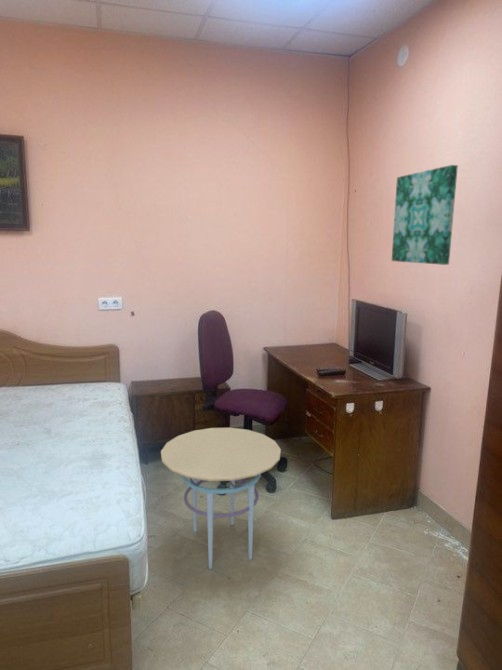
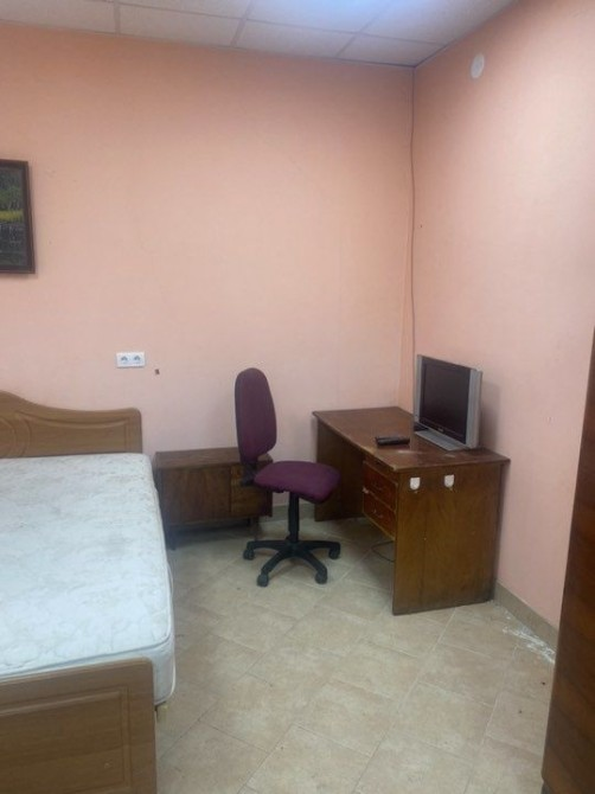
- side table [160,427,282,570]
- wall art [391,164,459,266]
